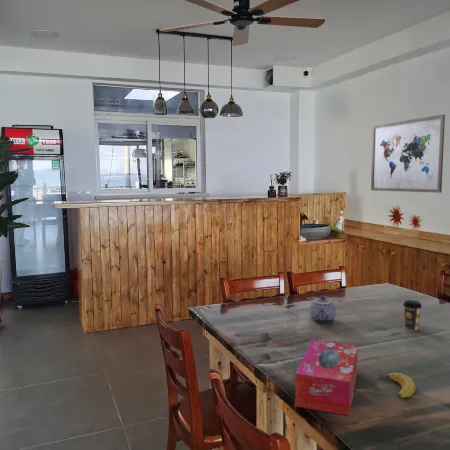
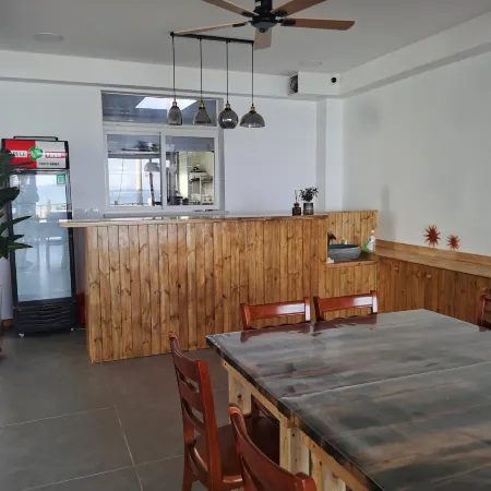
- coffee cup [402,299,423,331]
- fruit [379,372,417,399]
- wall art [370,113,446,194]
- teapot [309,295,337,324]
- tissue box [294,338,359,417]
